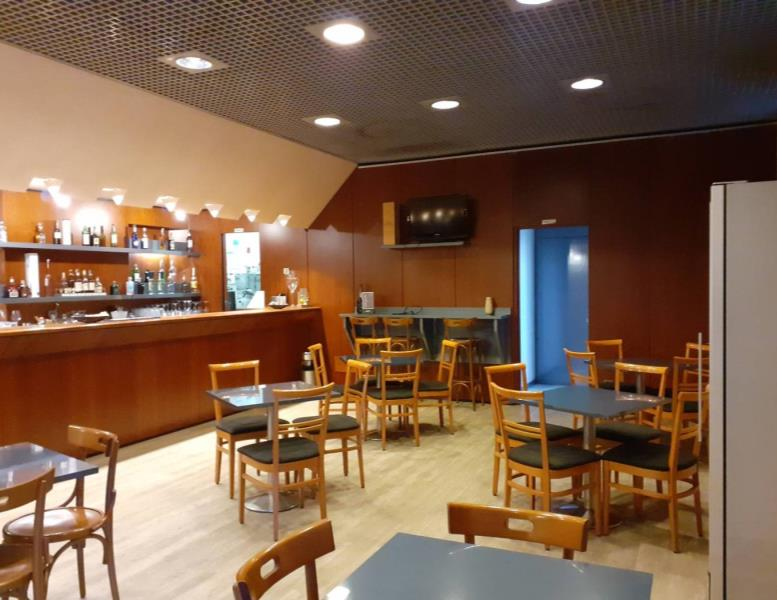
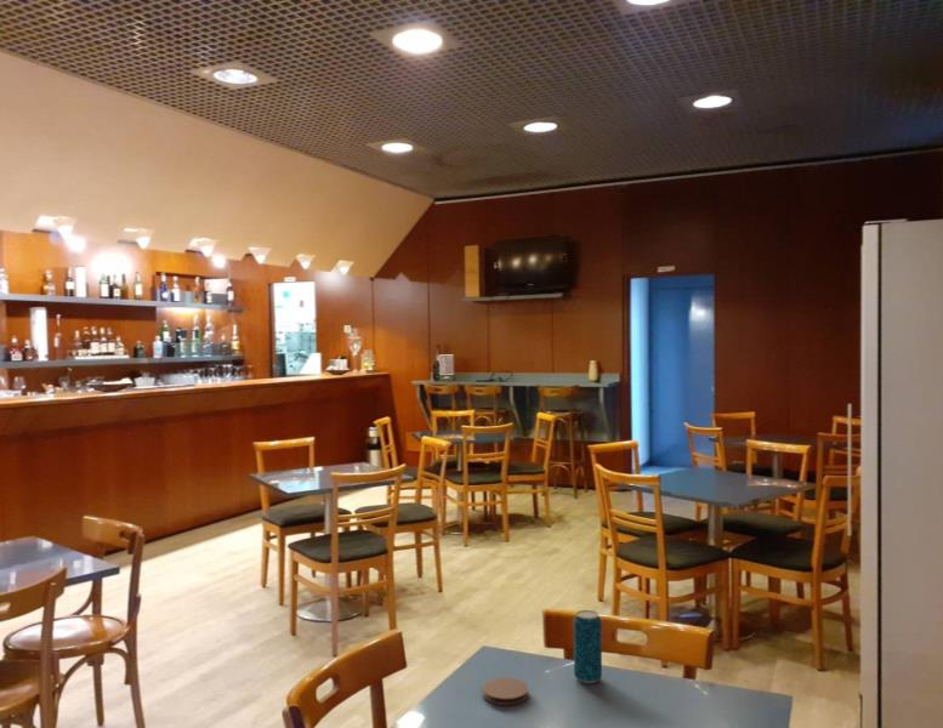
+ coaster [482,677,529,706]
+ beverage can [573,609,603,684]
